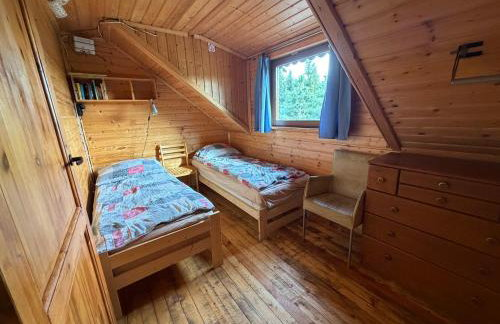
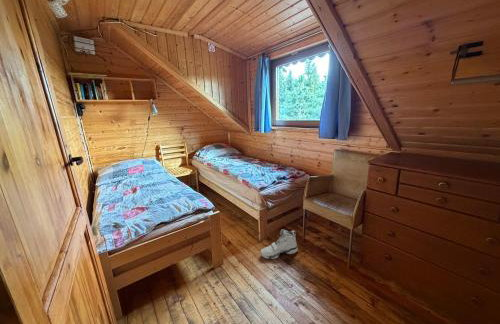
+ sneaker [260,228,299,260]
